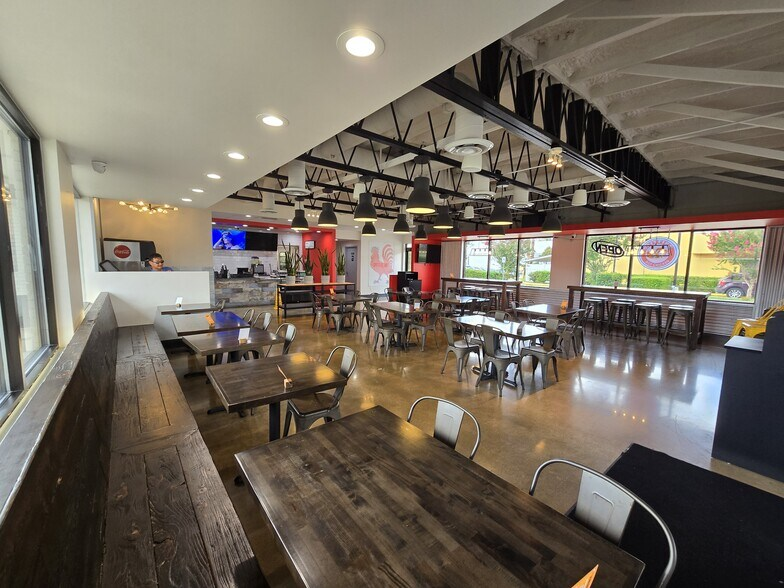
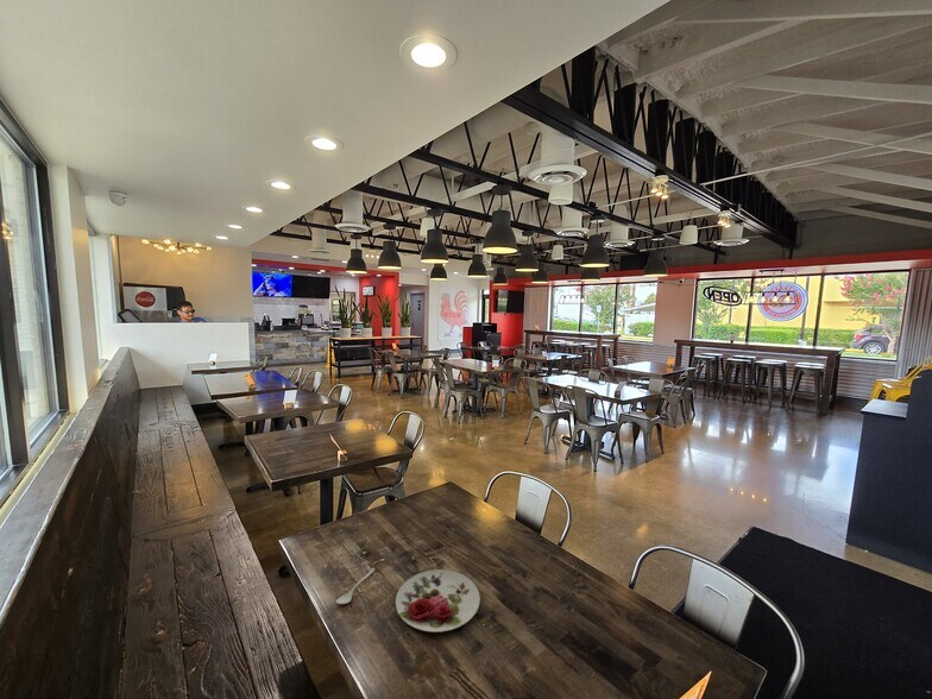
+ plate [395,568,481,634]
+ spoon [335,567,376,605]
